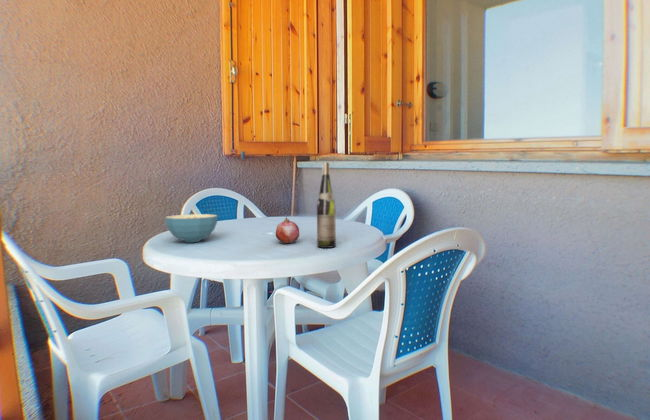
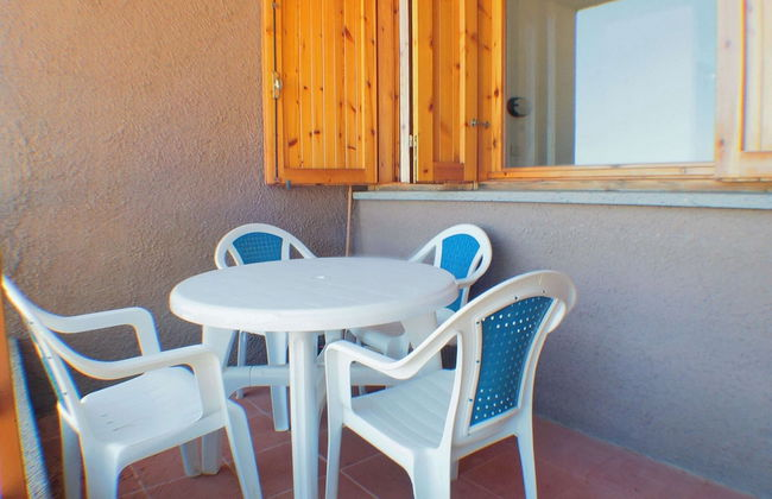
- cereal bowl [164,213,219,243]
- fruit [275,216,300,244]
- wine bottle [316,161,337,249]
